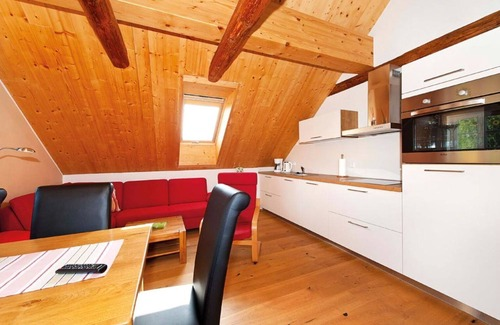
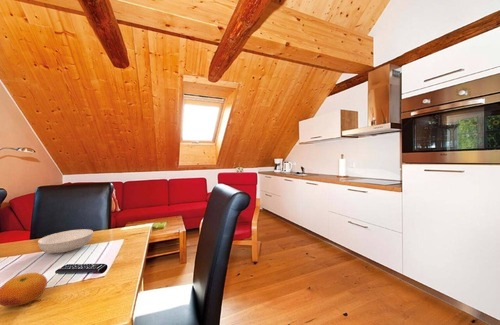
+ serving bowl [37,228,94,254]
+ fruit [0,272,48,307]
